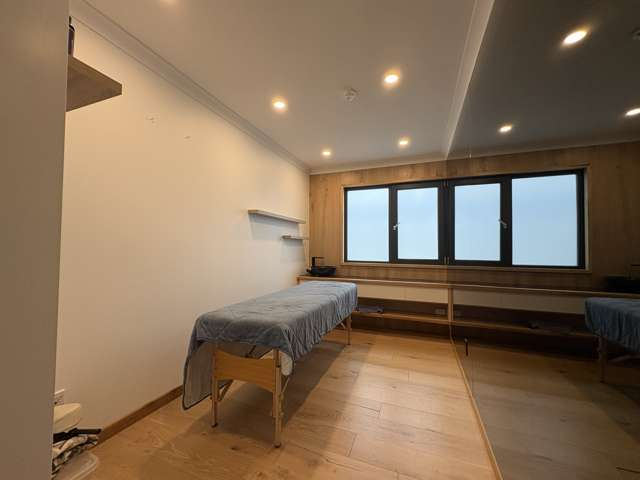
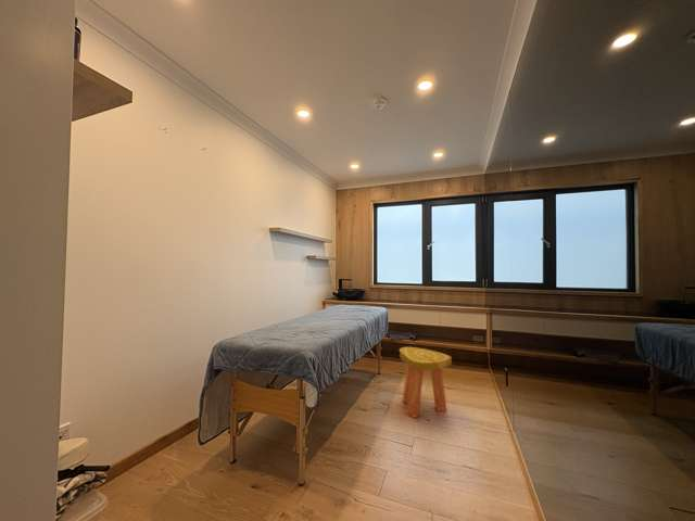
+ stool [399,346,453,419]
